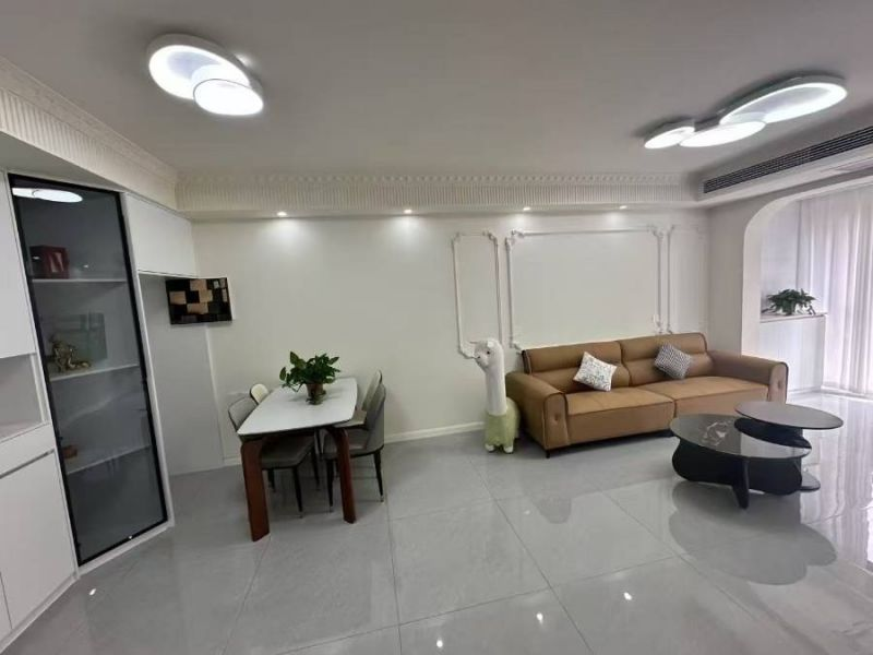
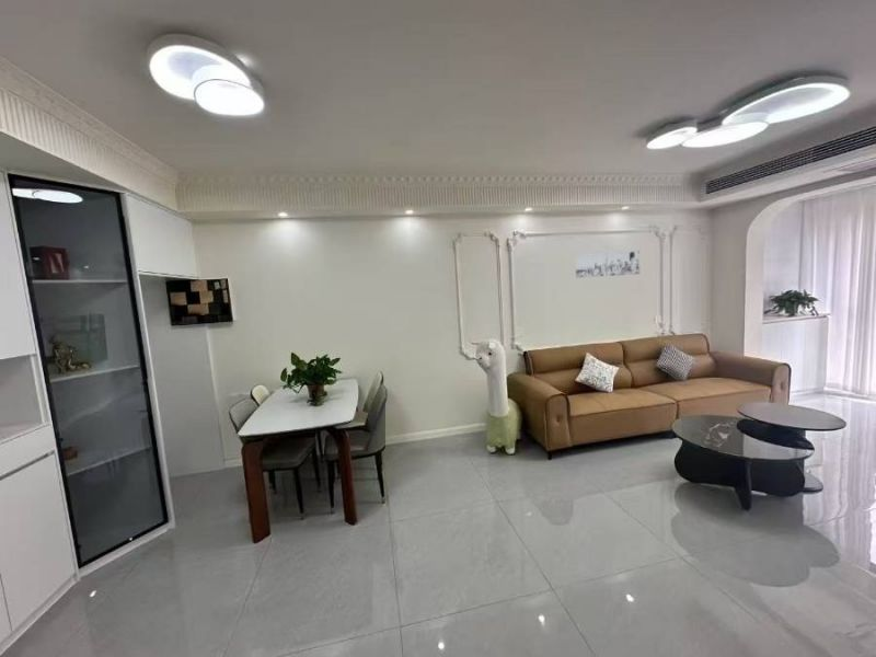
+ wall art [574,250,641,279]
